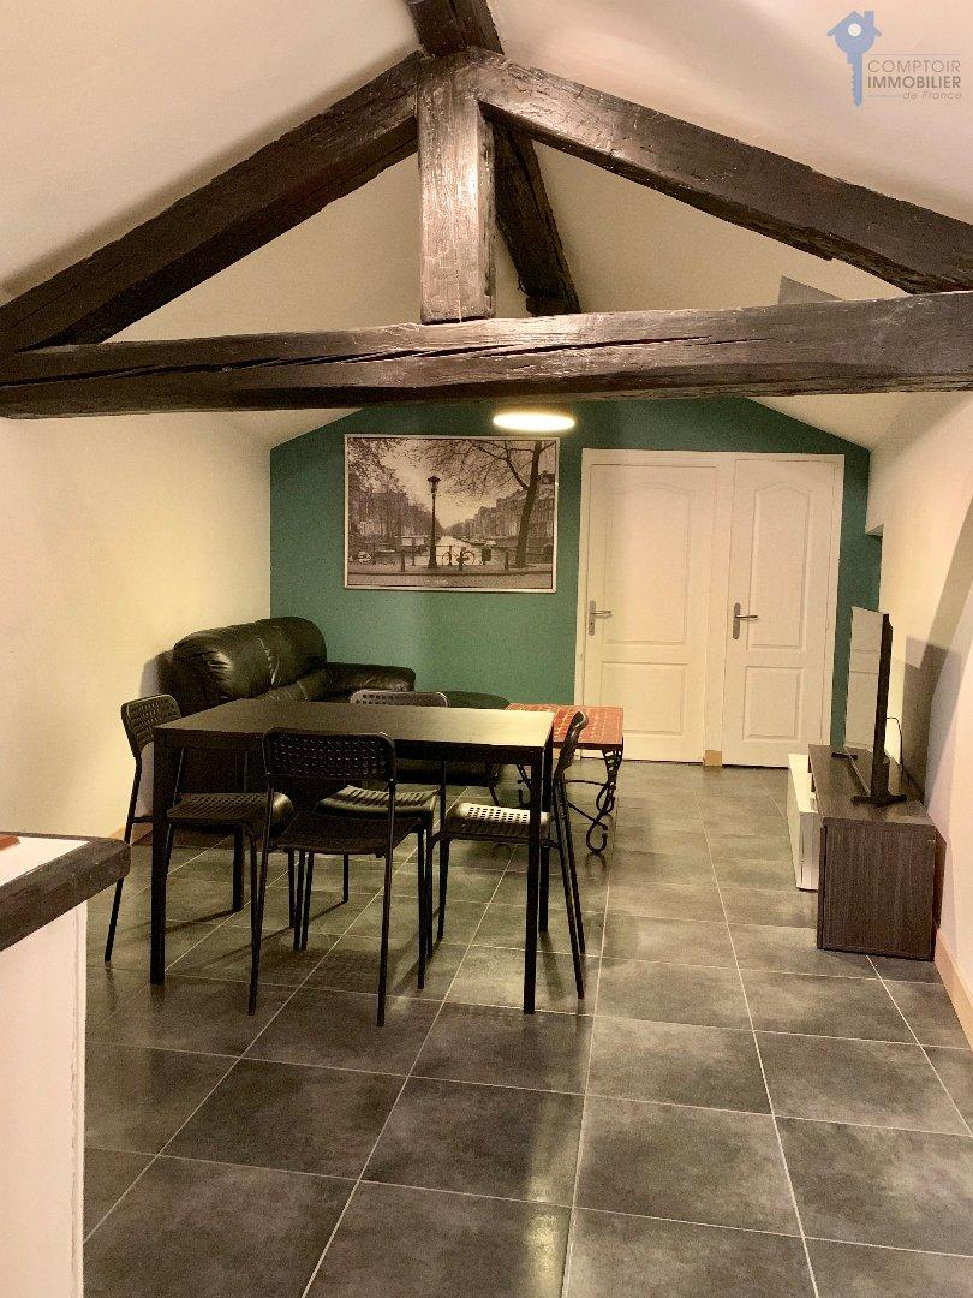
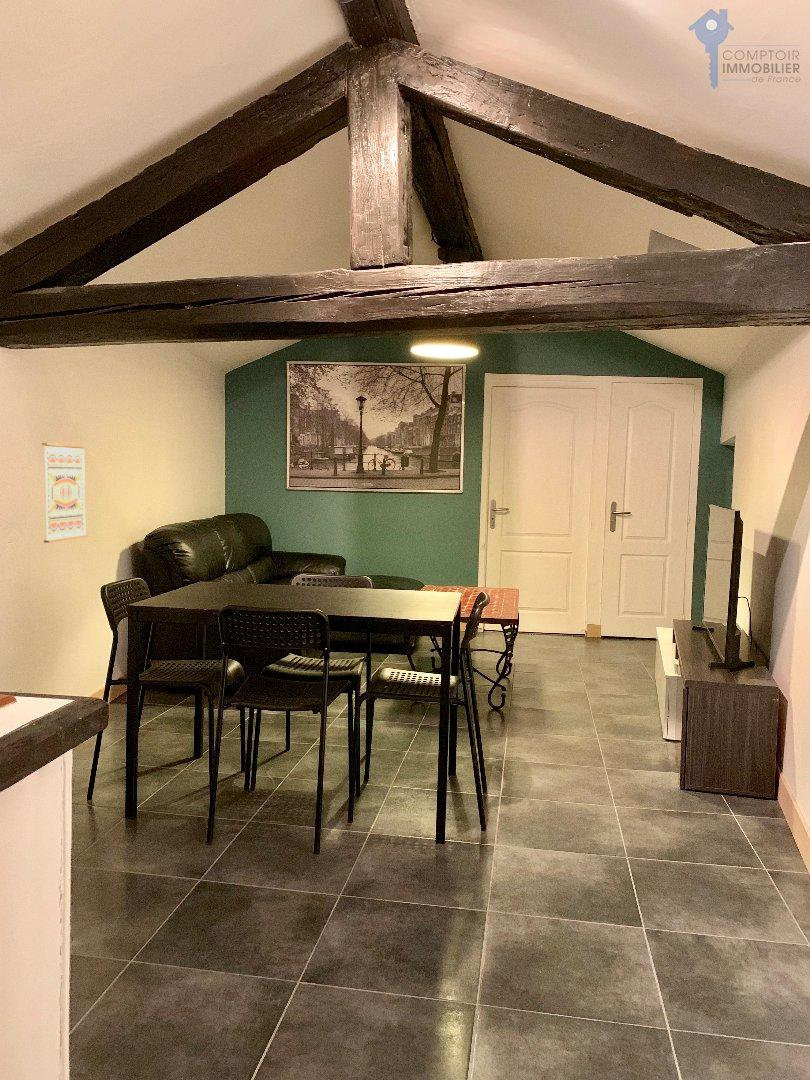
+ wall art [41,442,88,544]
